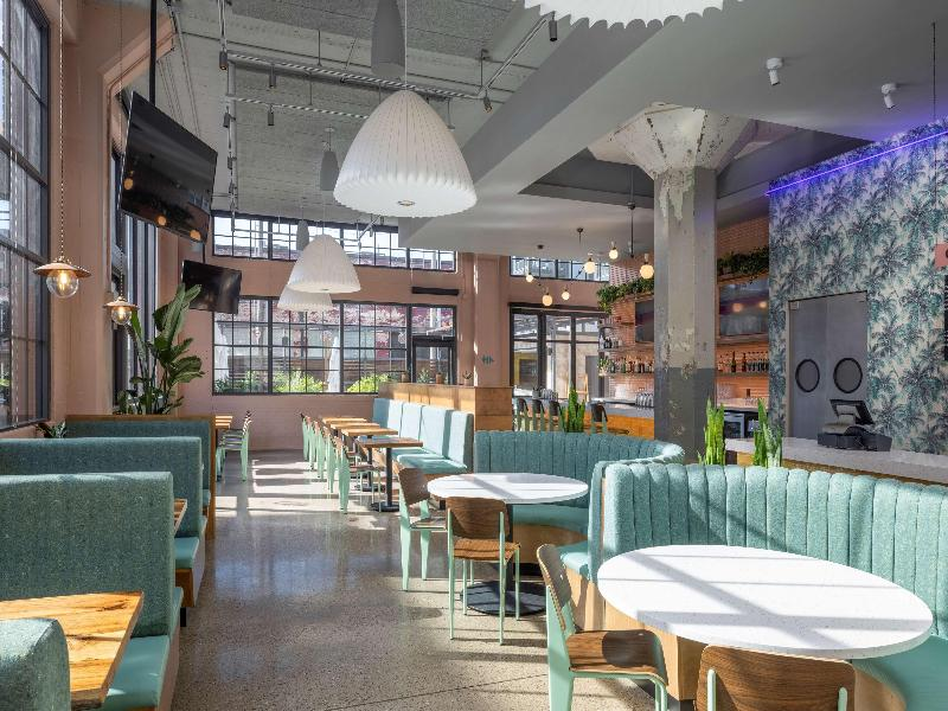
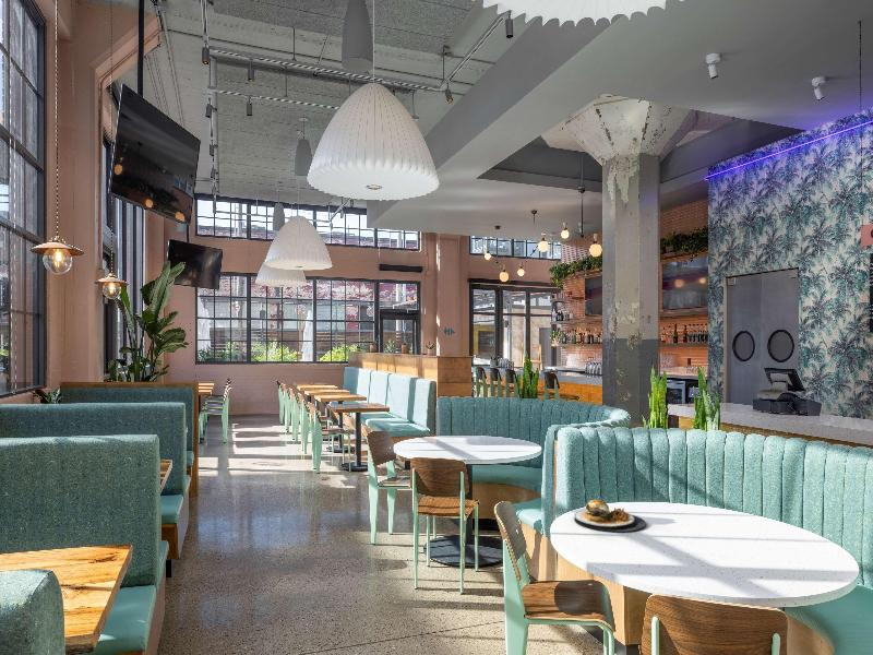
+ plate [573,499,647,533]
